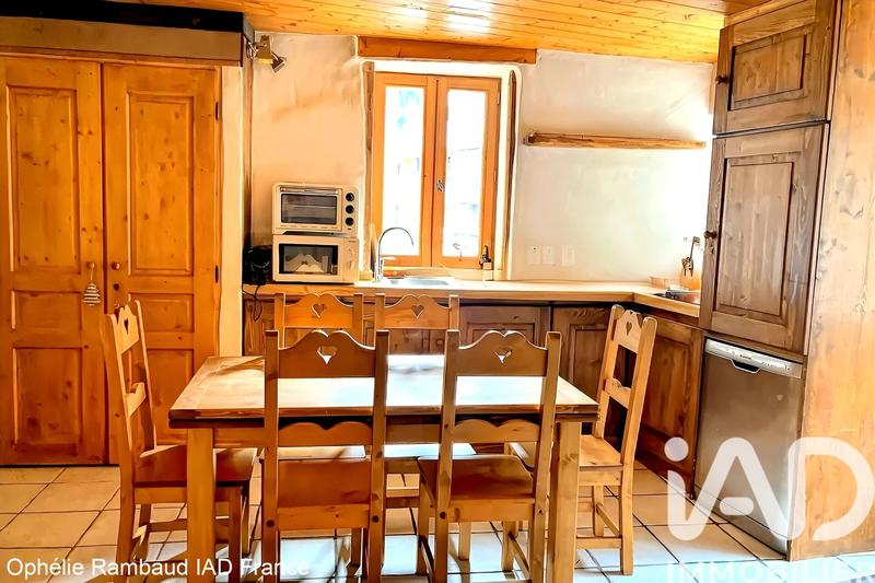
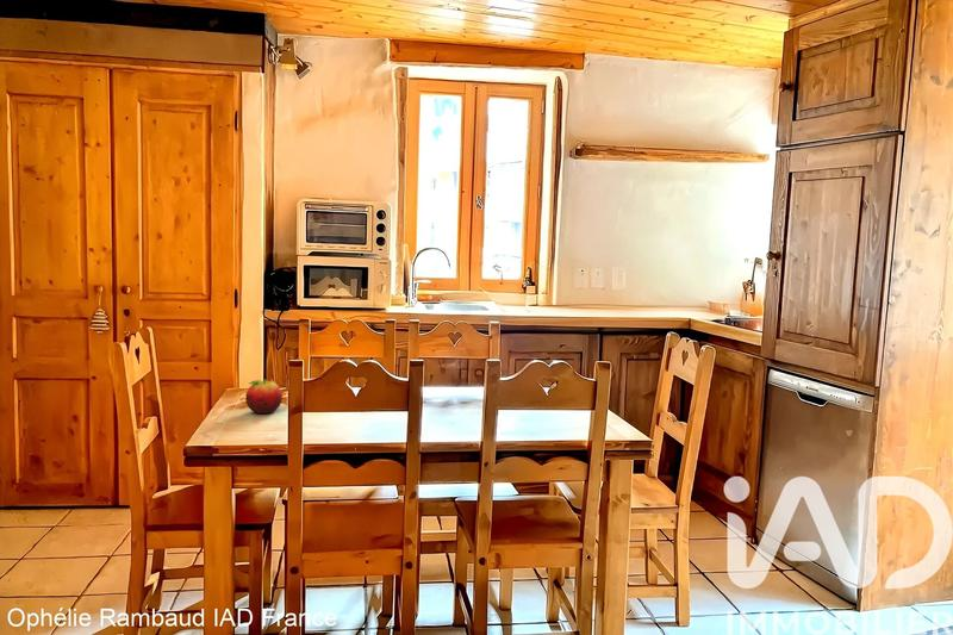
+ fruit [244,378,284,415]
